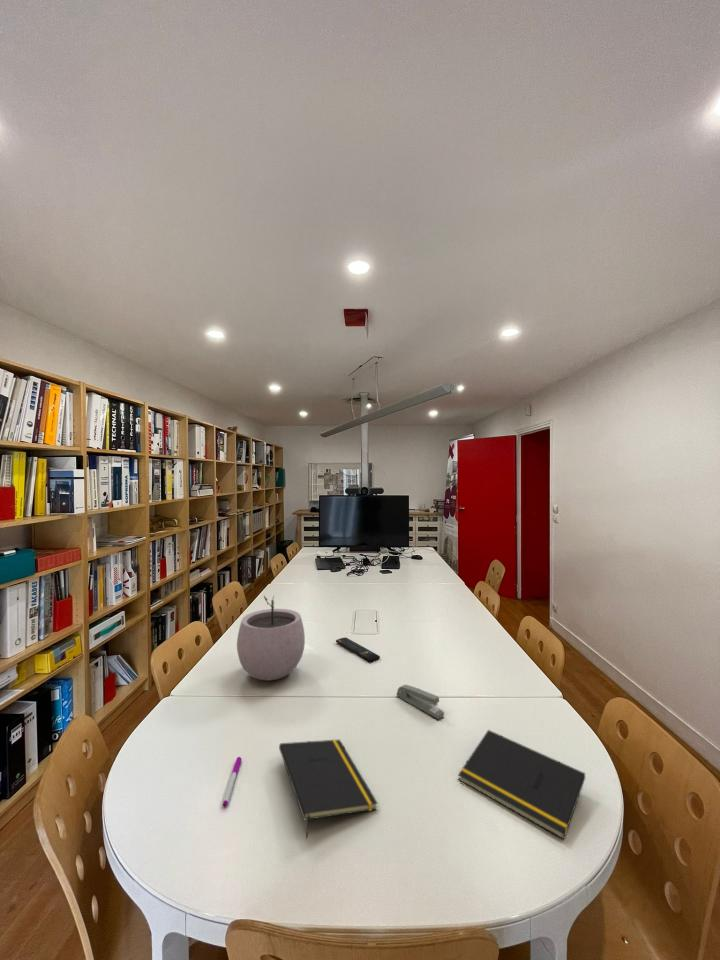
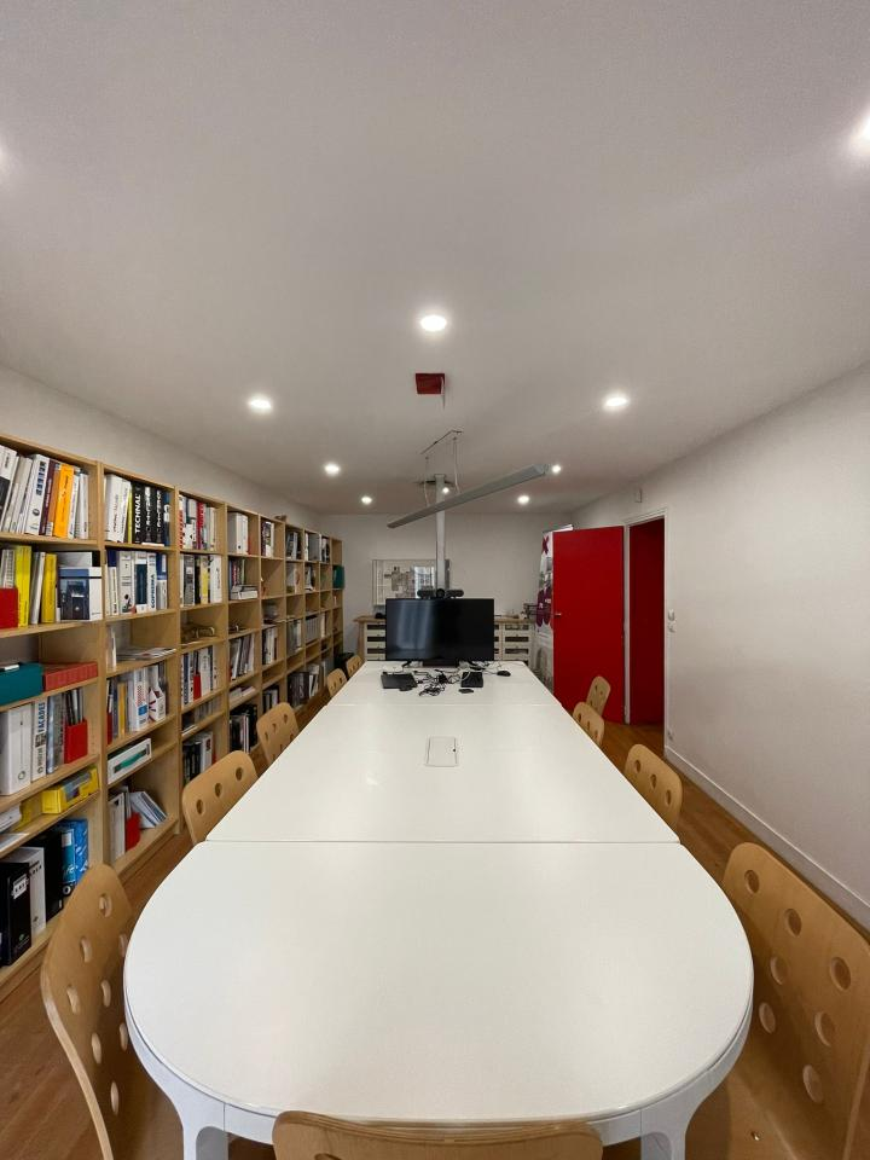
- notepad [278,738,379,840]
- remote control [335,636,381,663]
- plant pot [236,593,306,682]
- pen [222,756,242,808]
- notepad [457,729,586,840]
- stapler [395,684,445,720]
